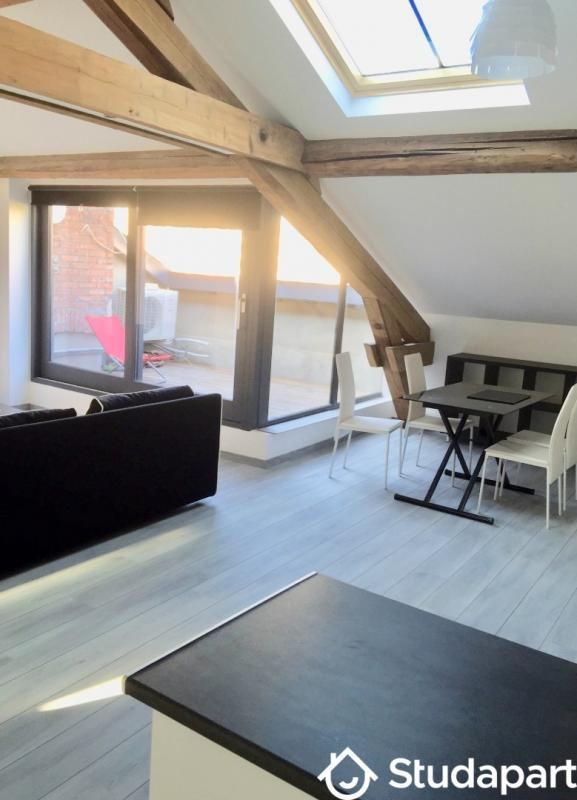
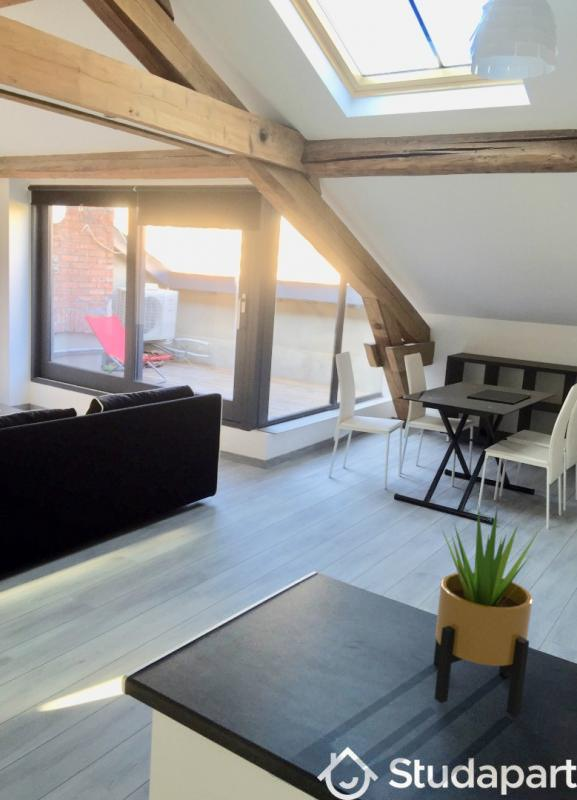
+ potted plant [432,504,541,717]
